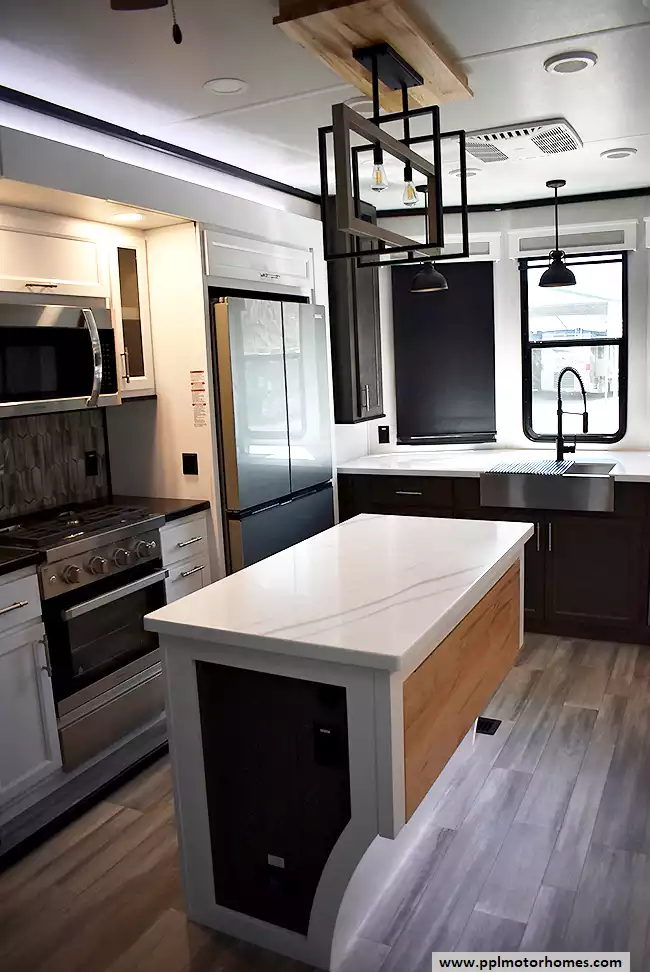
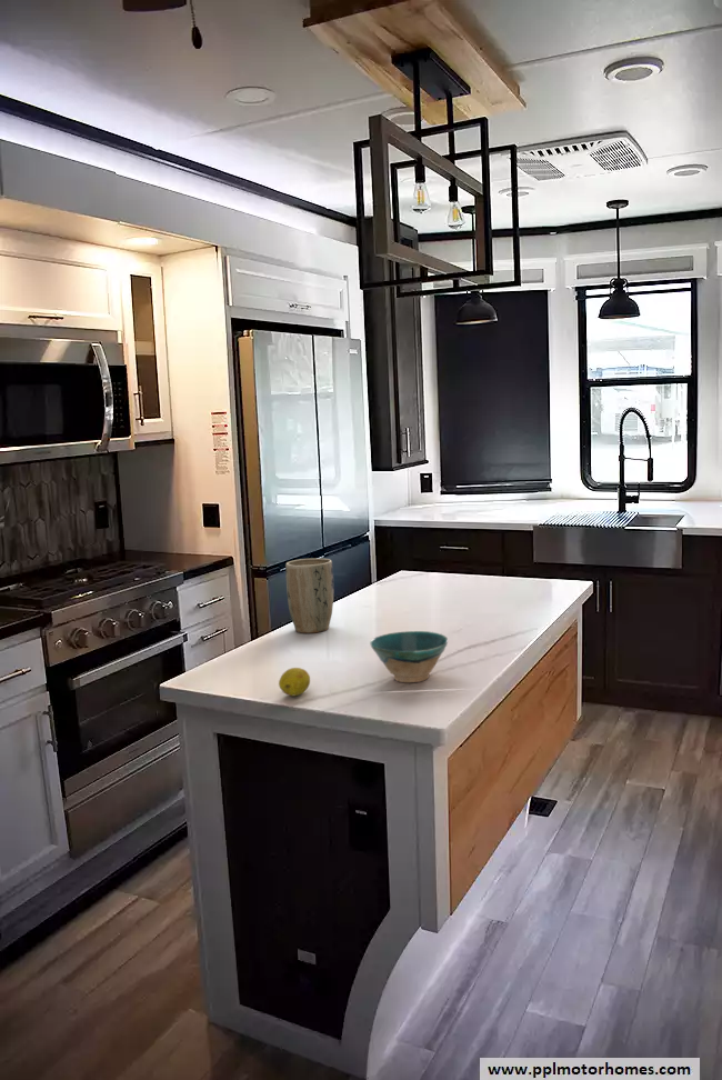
+ bowl [369,630,449,683]
+ fruit [278,667,311,697]
+ plant pot [284,557,335,634]
